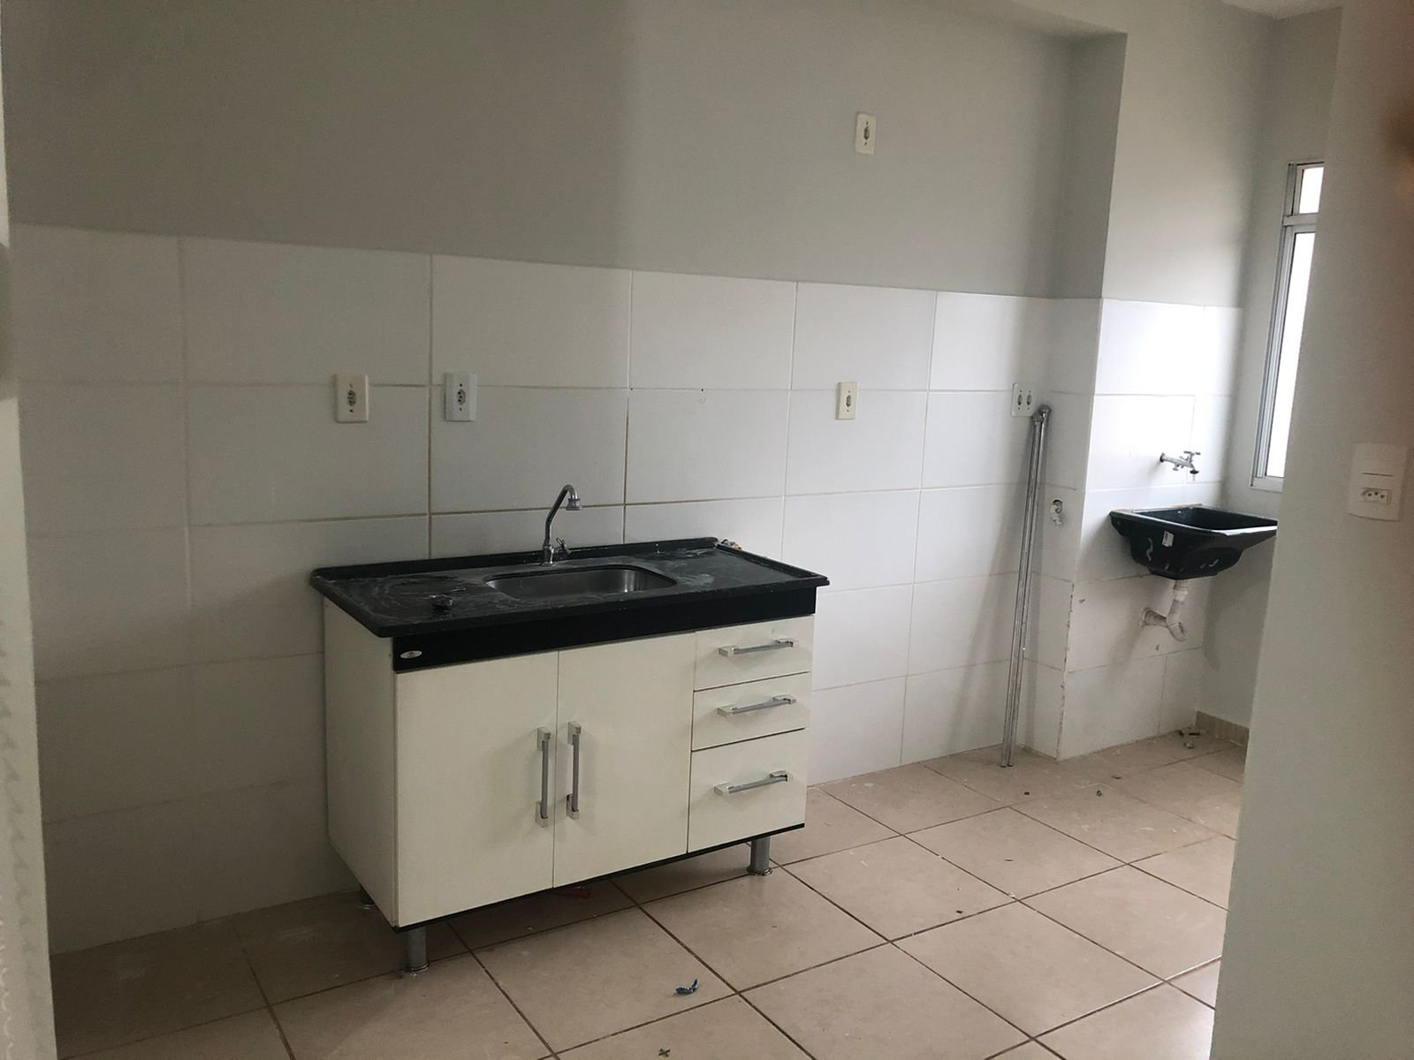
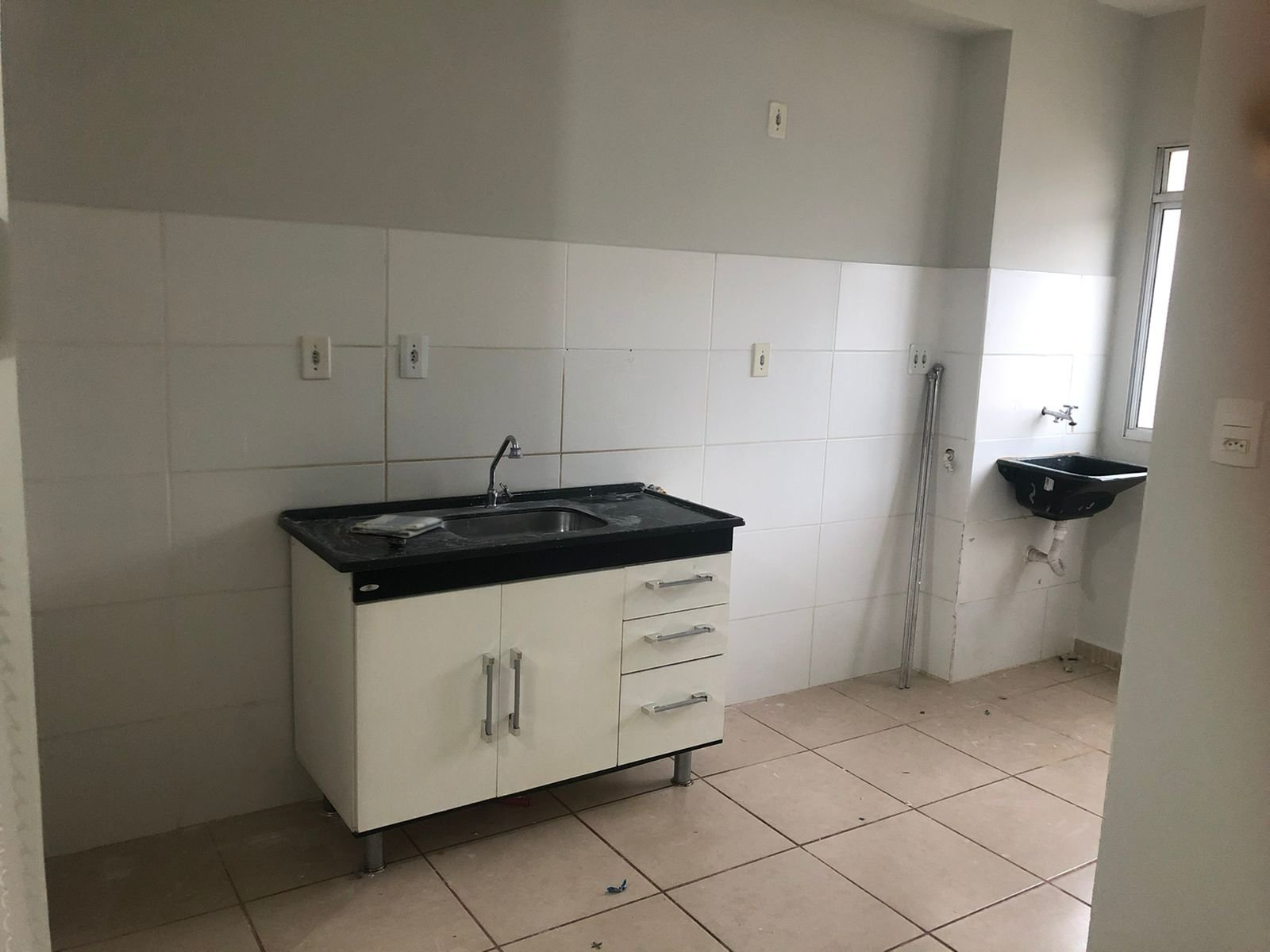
+ dish towel [349,514,444,539]
